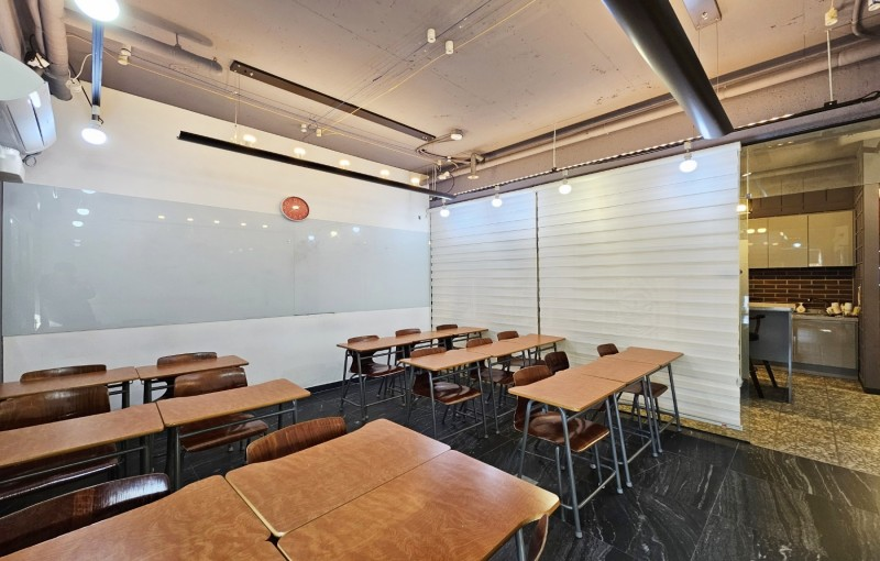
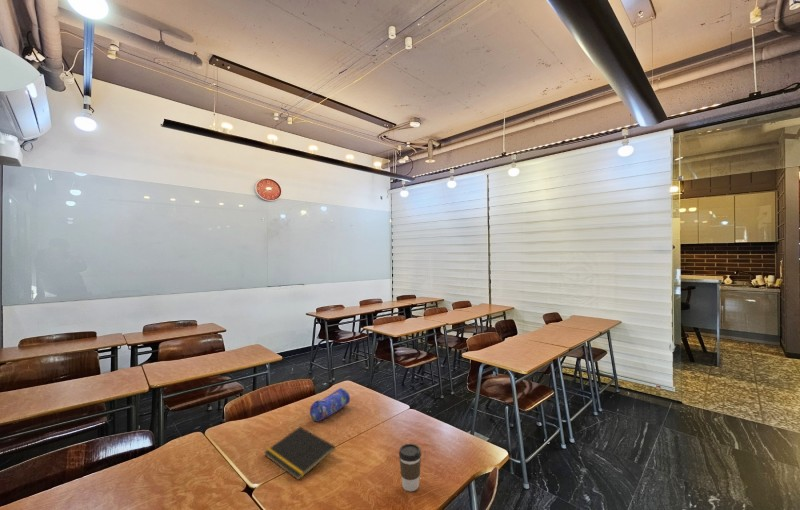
+ notepad [263,426,336,481]
+ coffee cup [398,443,422,492]
+ pencil case [309,387,351,422]
